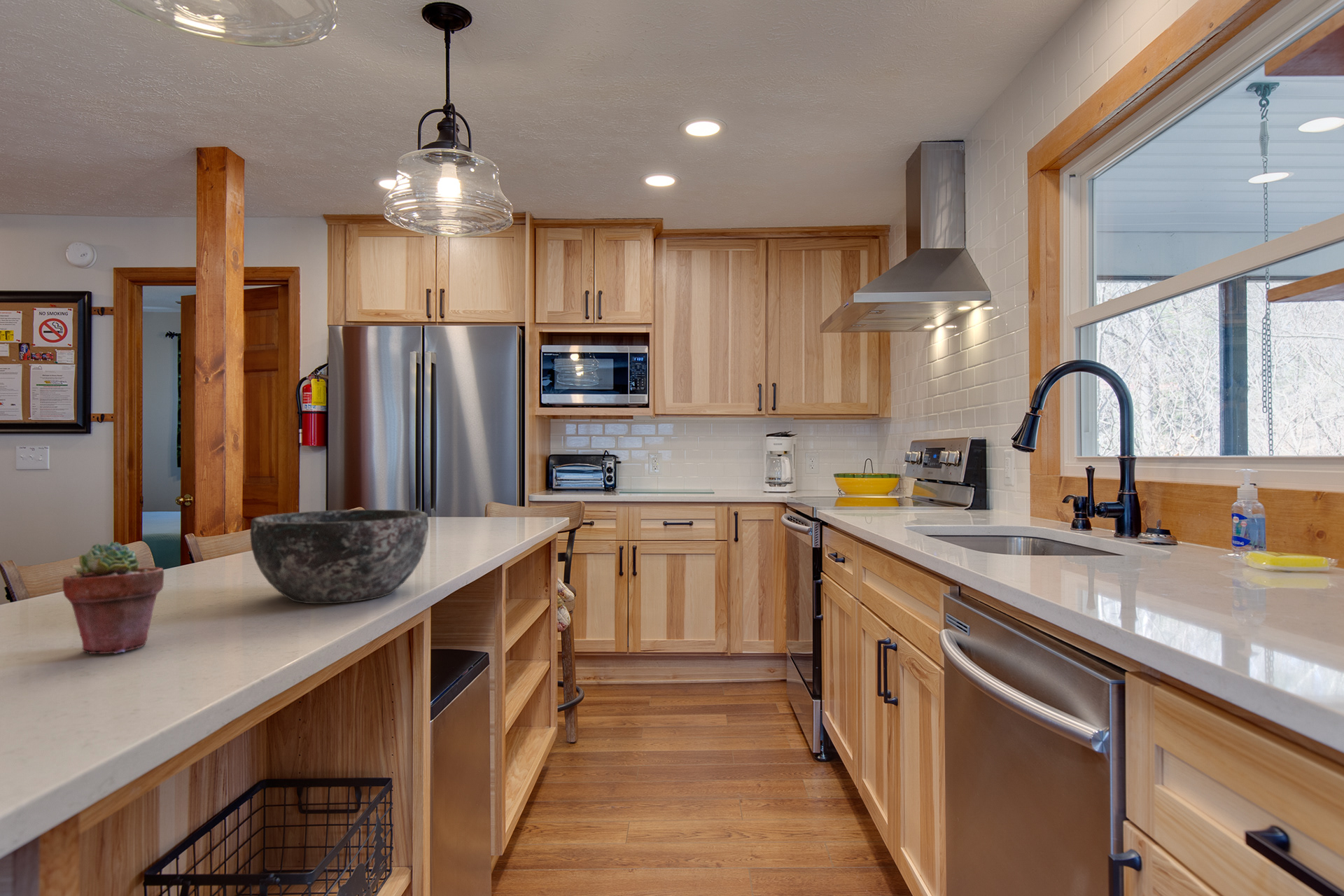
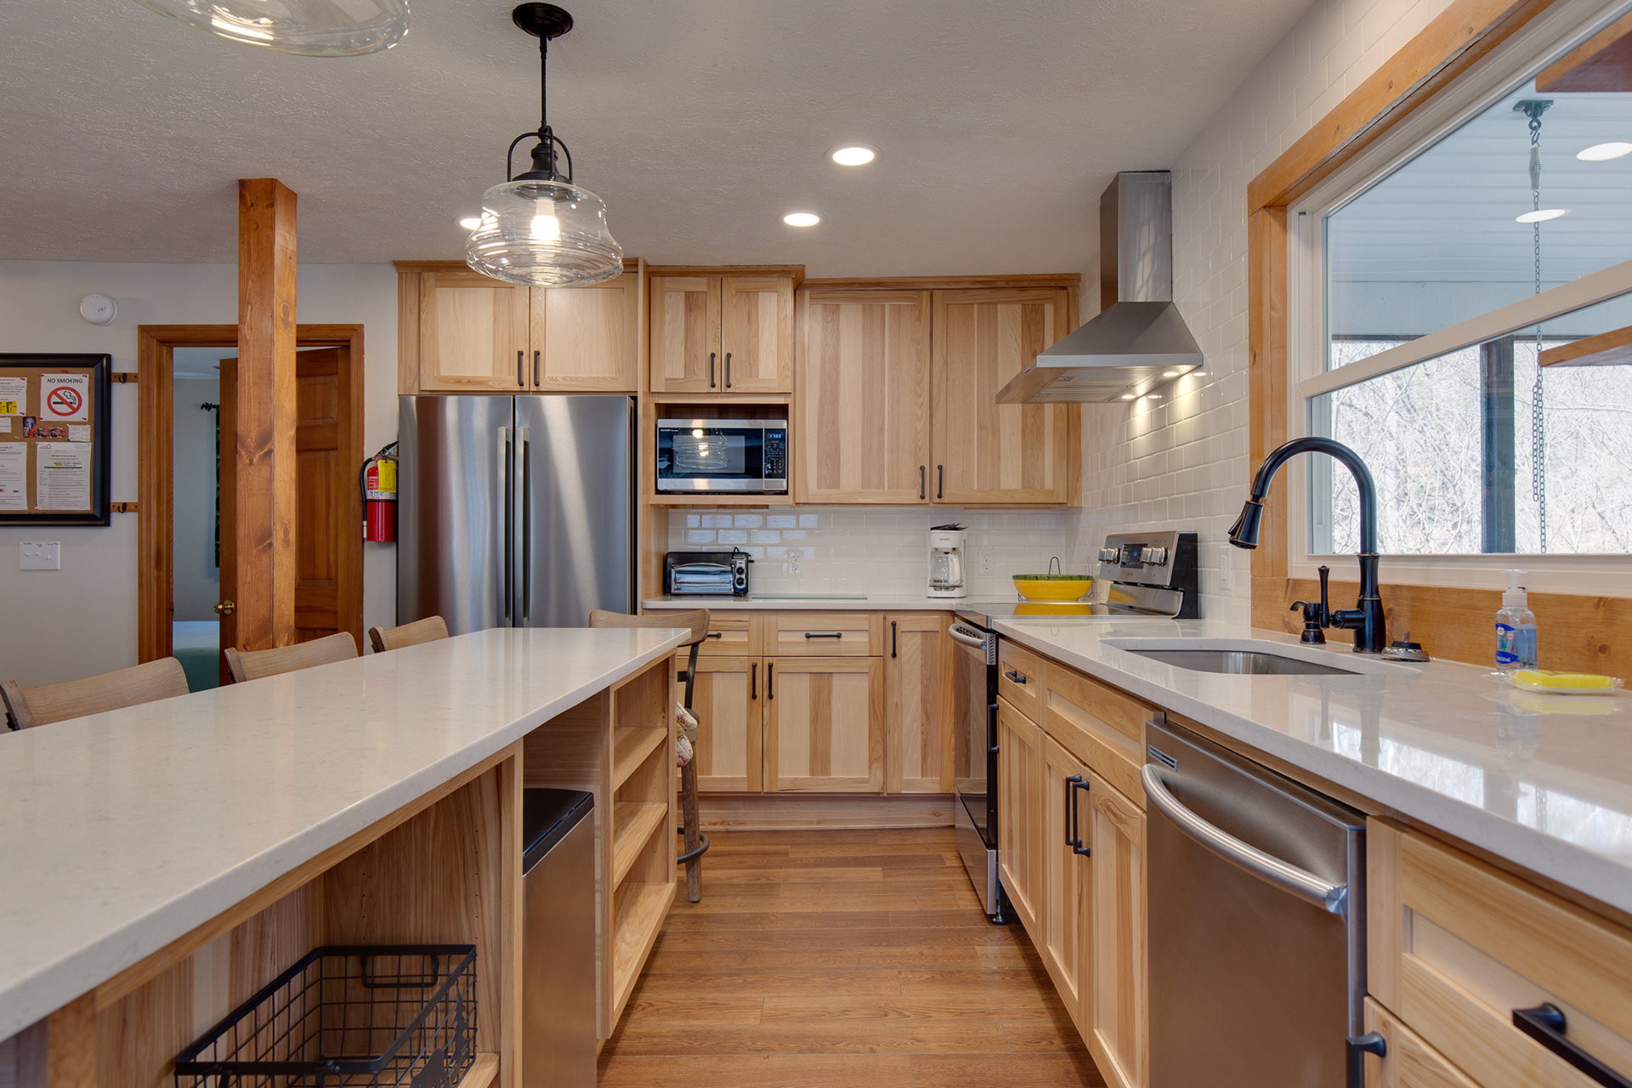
- bowl [249,509,429,604]
- potted succulent [62,540,165,654]
